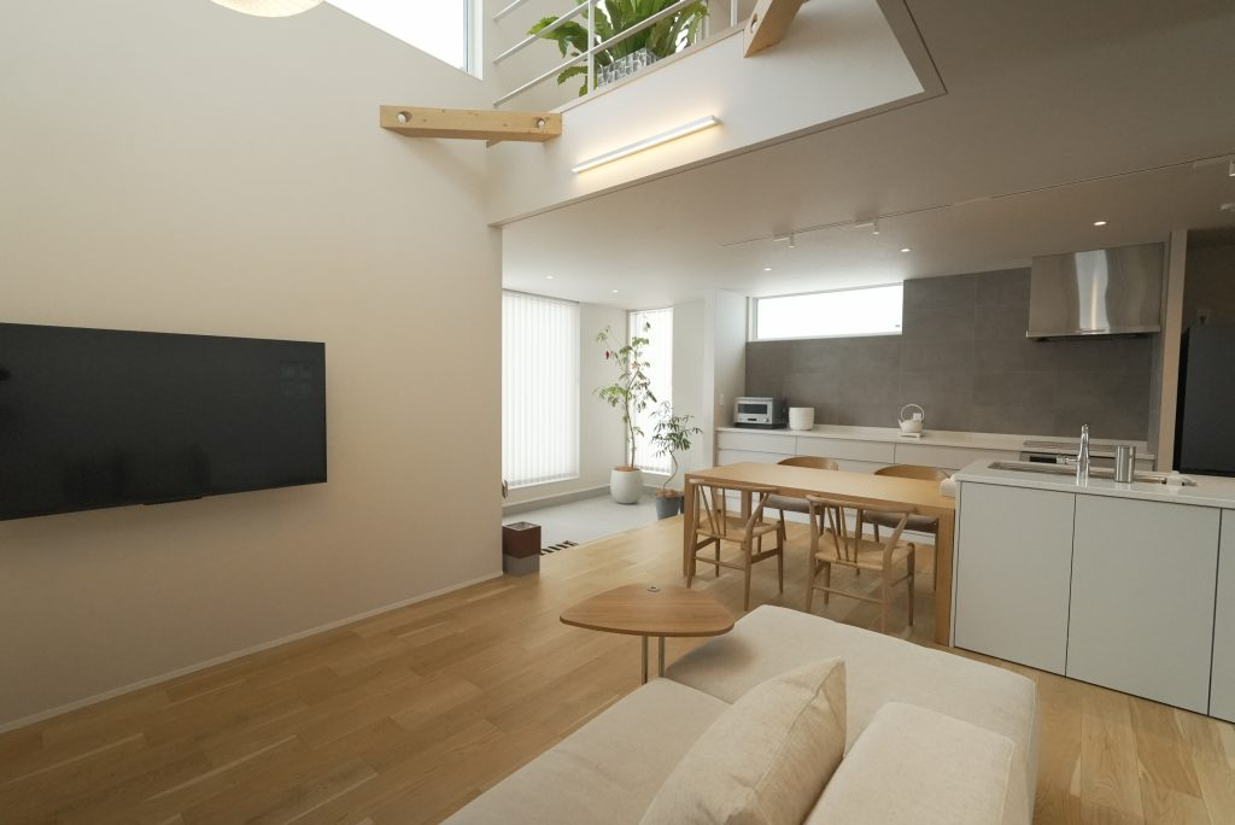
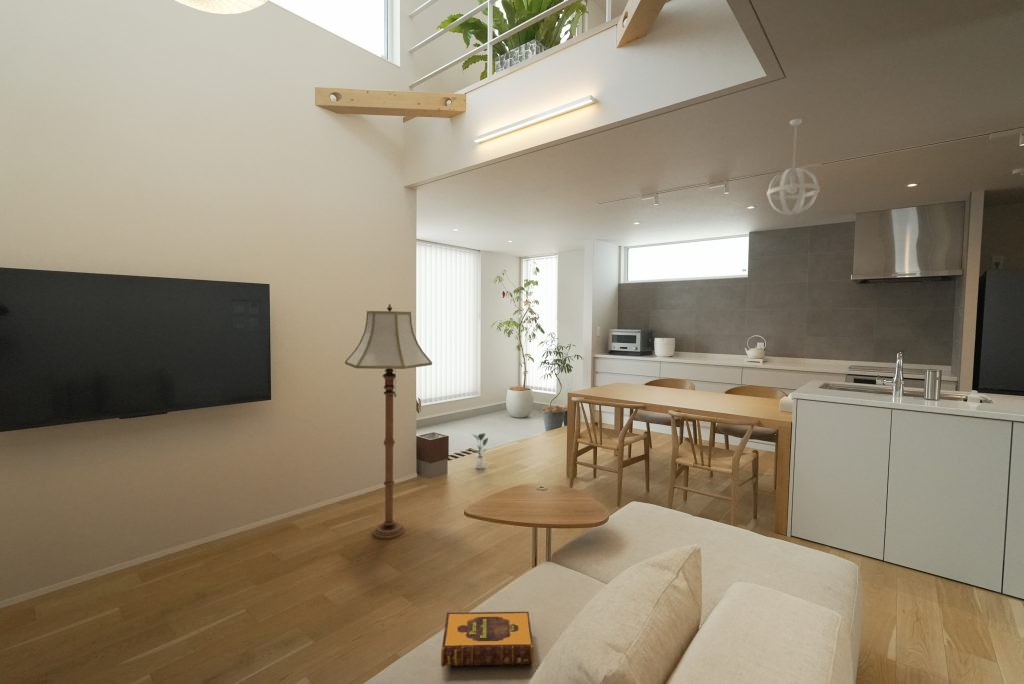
+ potted plant [471,432,489,470]
+ floor lamp [344,303,433,540]
+ pendant light [766,118,821,216]
+ hardback book [440,611,535,668]
